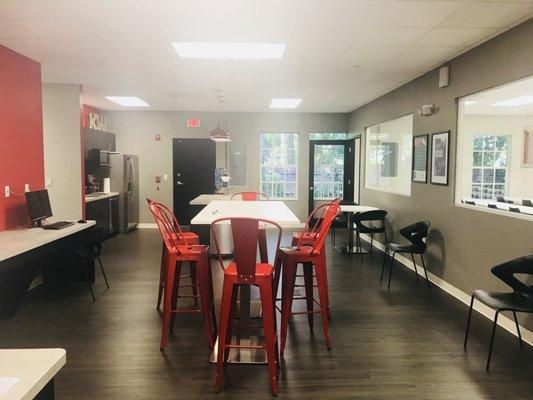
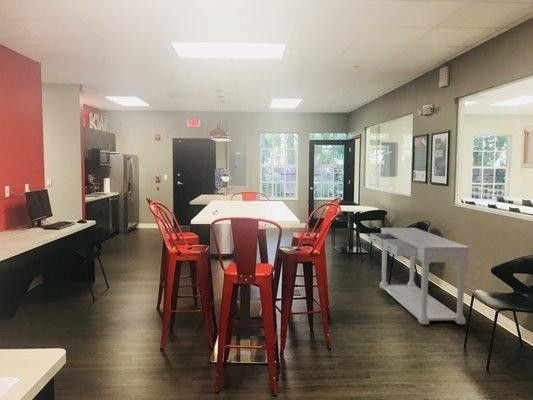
+ console table [369,227,471,326]
